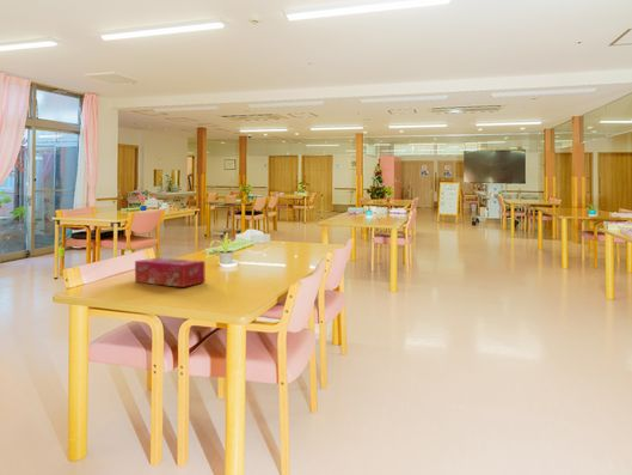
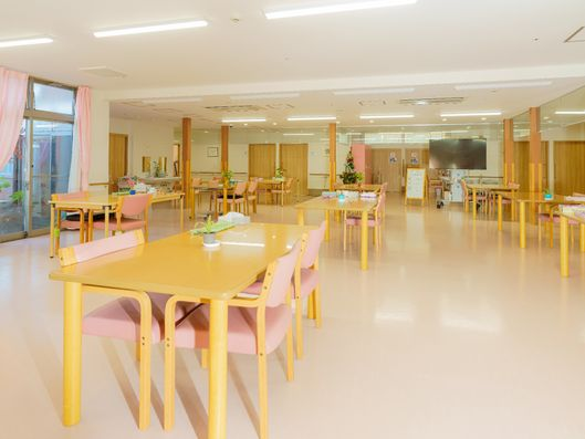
- tissue box [134,257,207,288]
